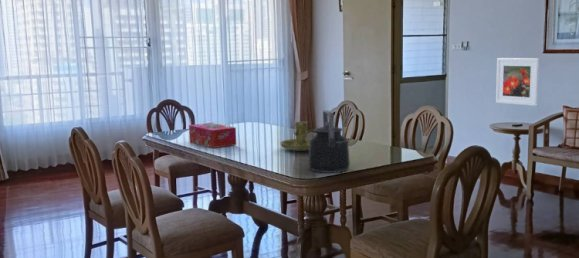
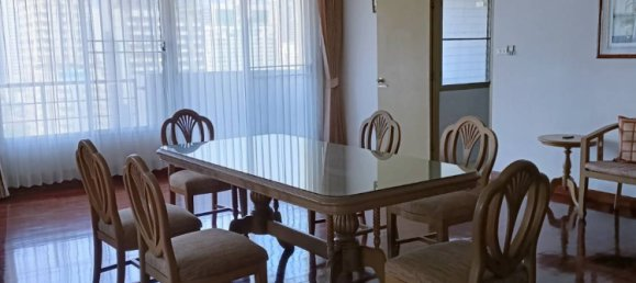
- tissue box [188,122,237,149]
- kettle [307,109,351,174]
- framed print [495,57,540,107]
- candle holder [279,120,316,152]
